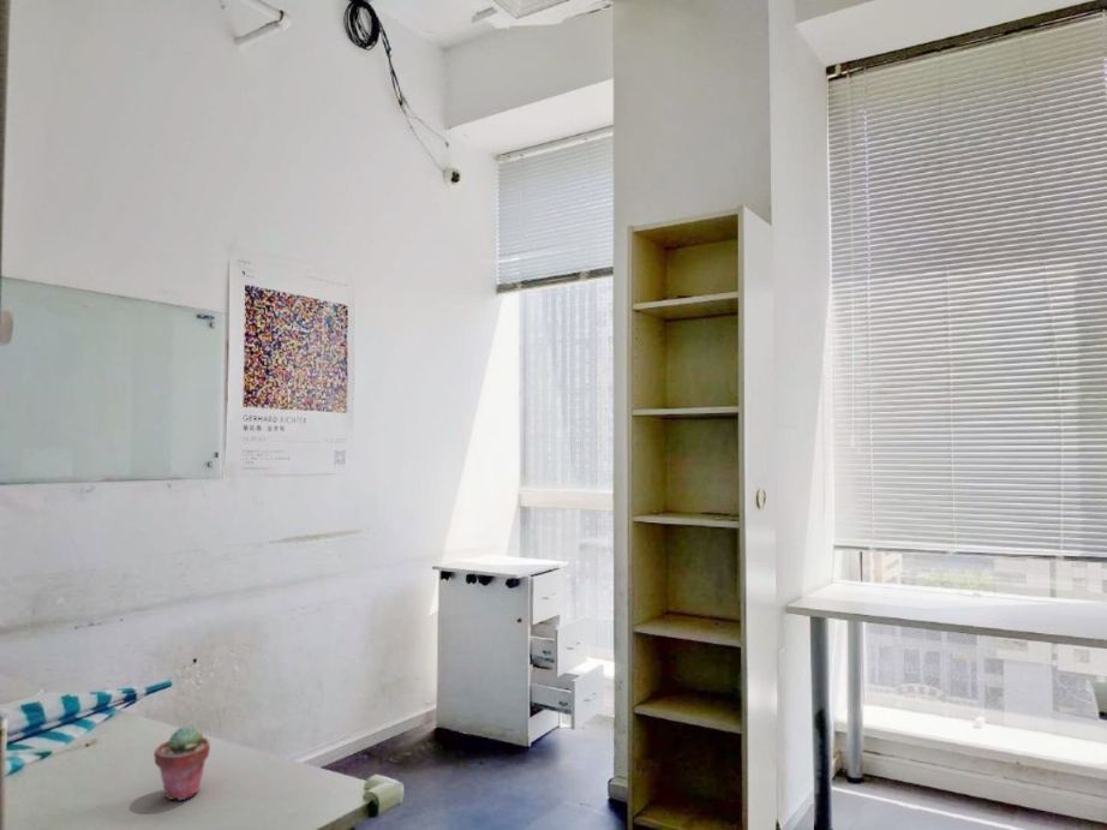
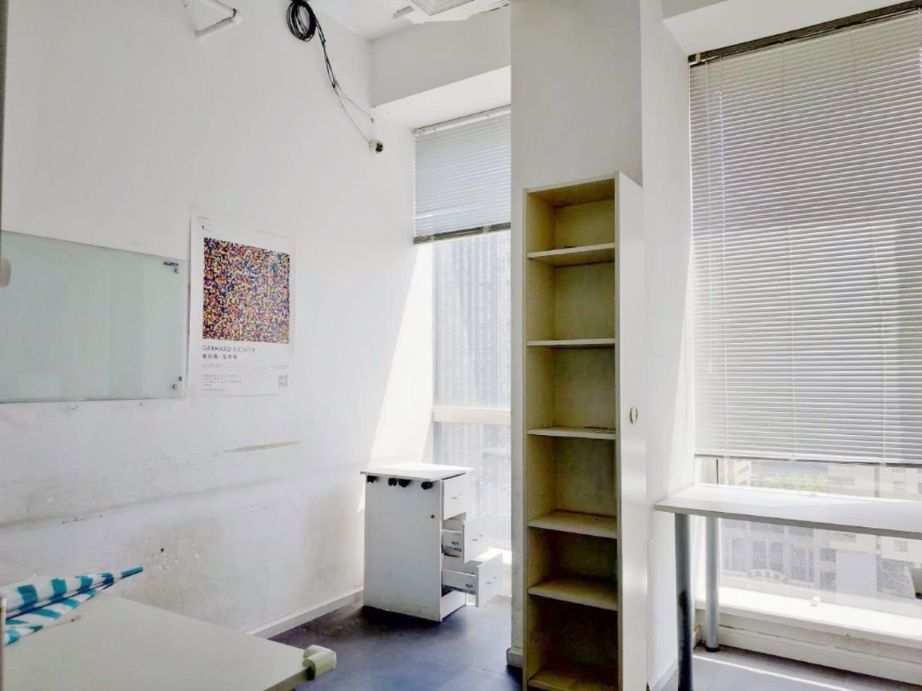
- potted succulent [152,724,211,801]
